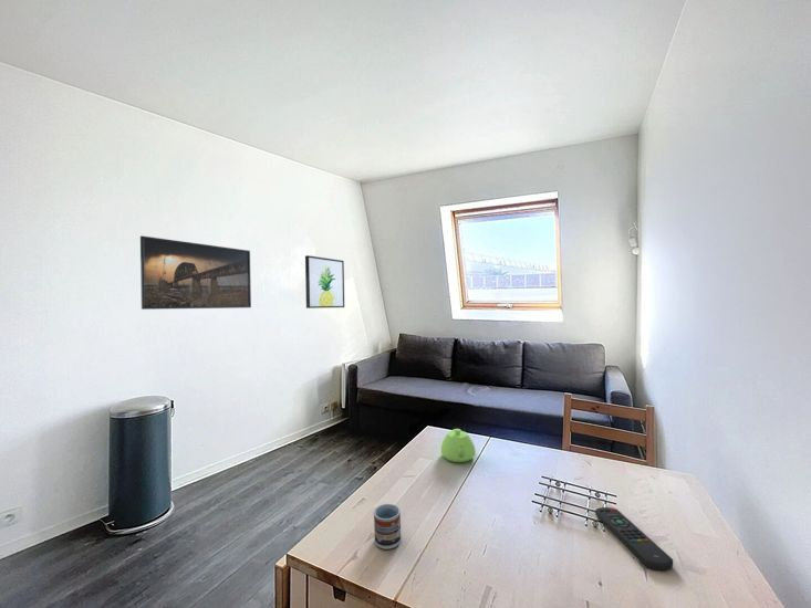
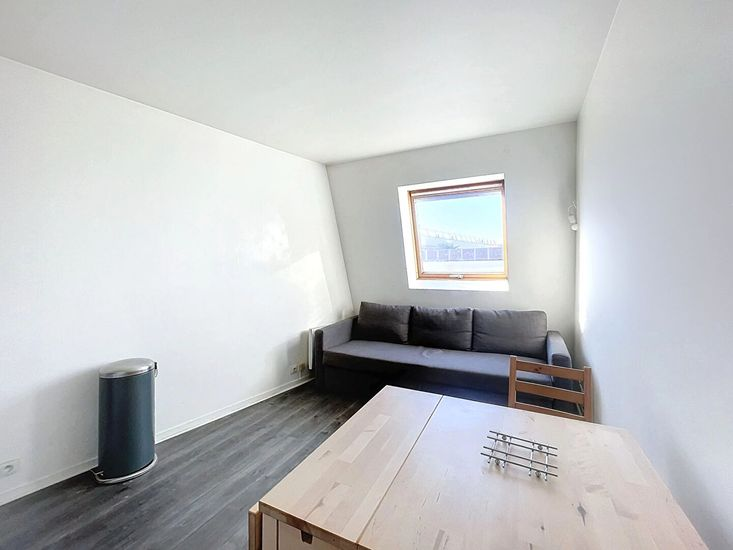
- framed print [139,234,252,311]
- teapot [440,428,477,463]
- remote control [594,506,674,570]
- cup [373,503,402,551]
- wall art [304,254,345,310]
